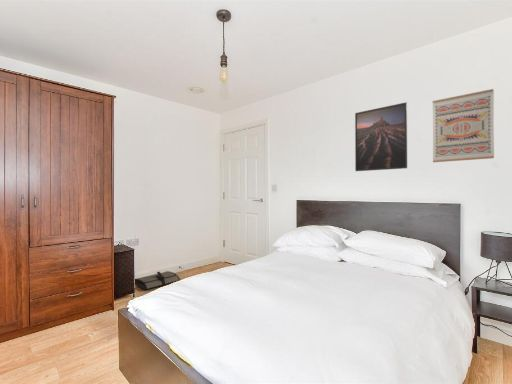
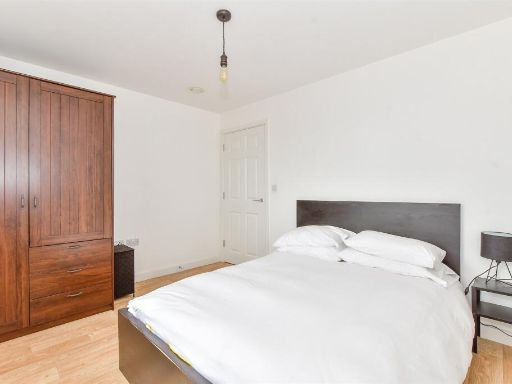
- tool roll [134,270,181,291]
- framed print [354,101,408,172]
- wall art [432,88,495,163]
